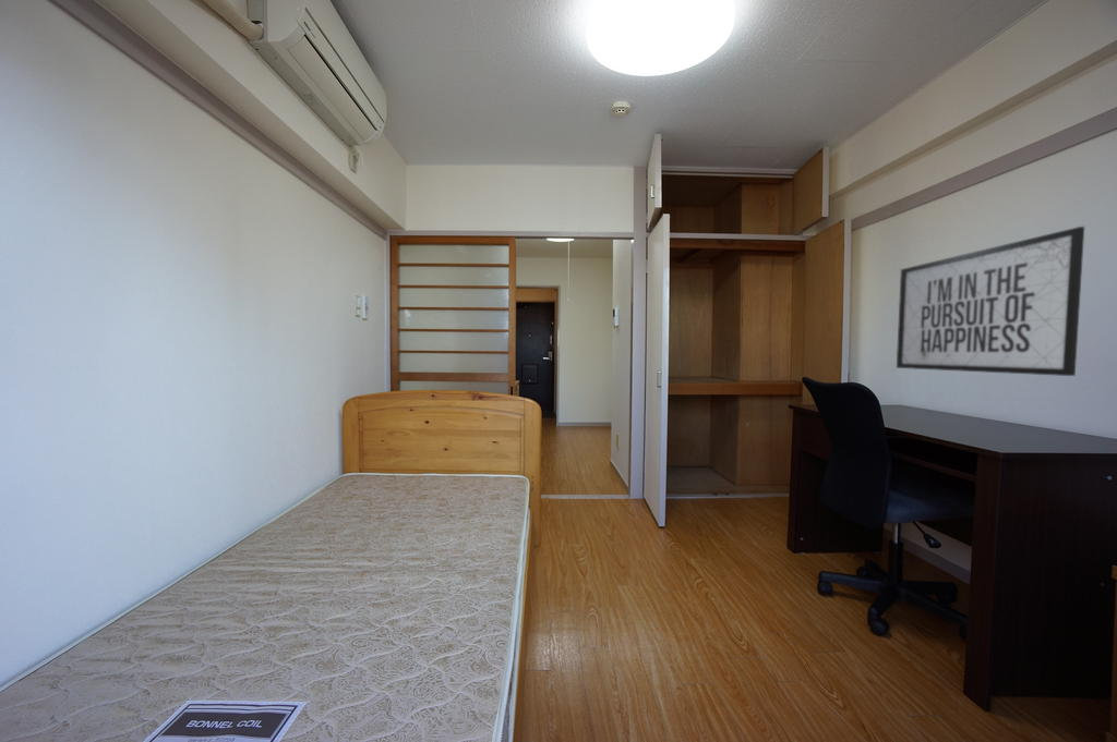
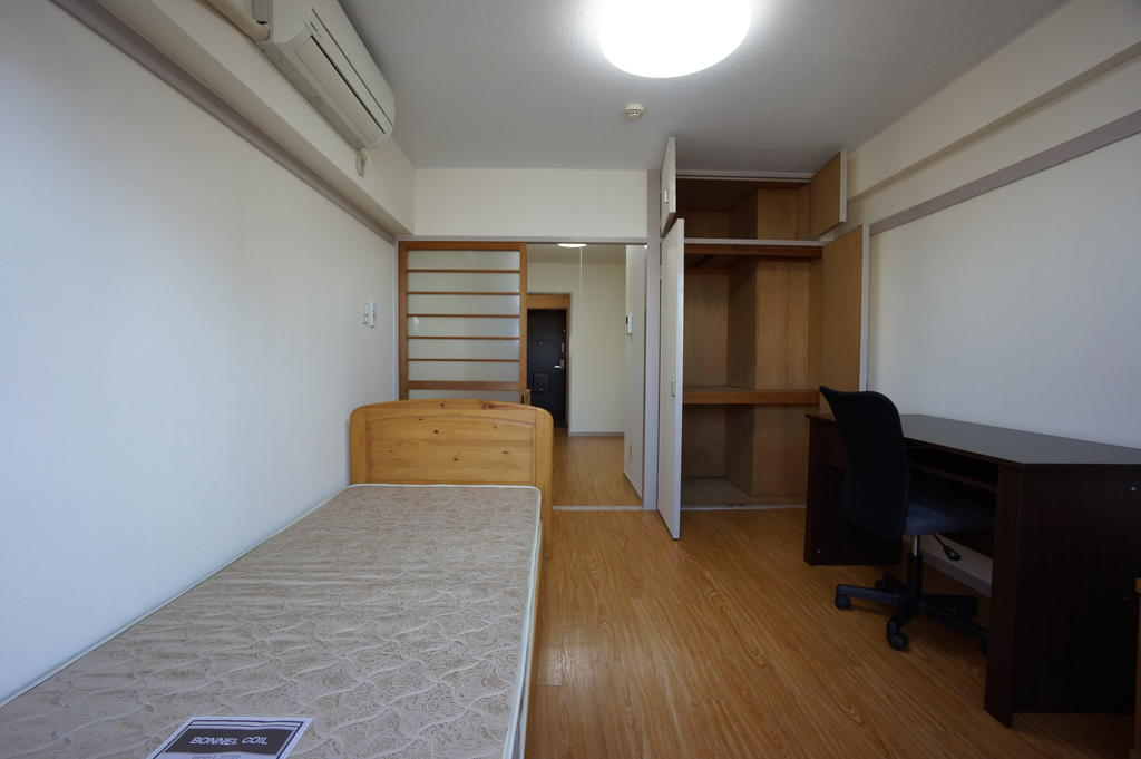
- mirror [896,226,1085,377]
